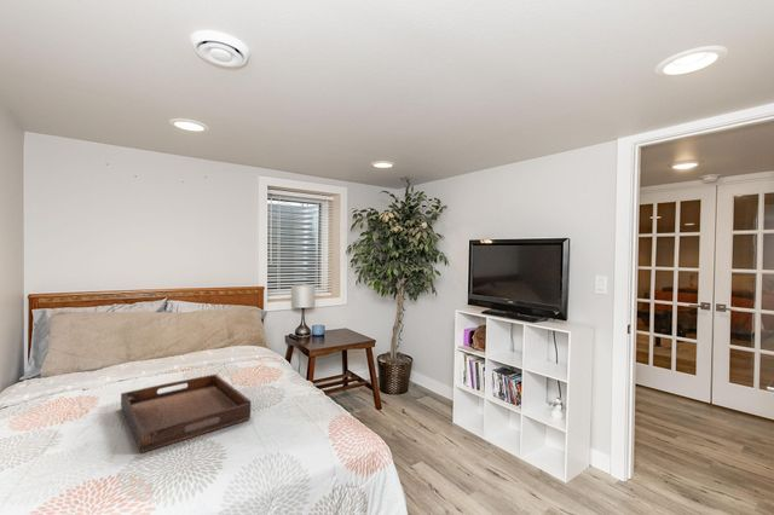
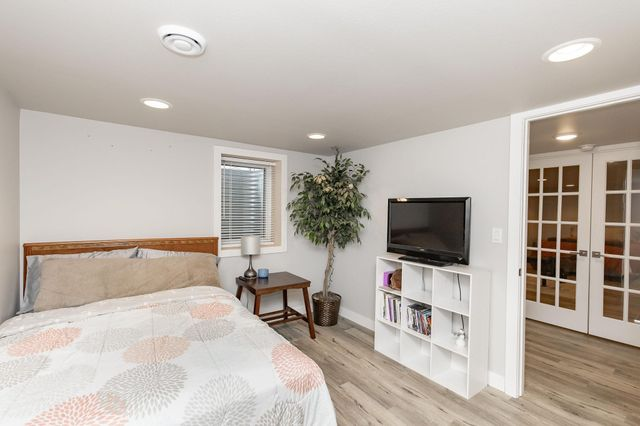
- serving tray [120,372,252,455]
